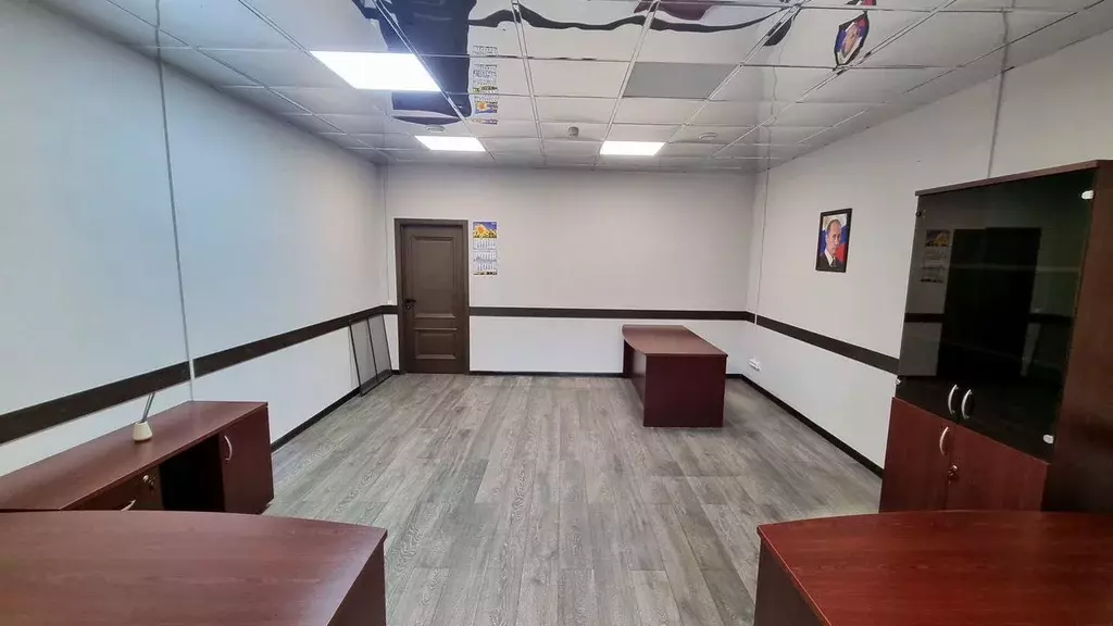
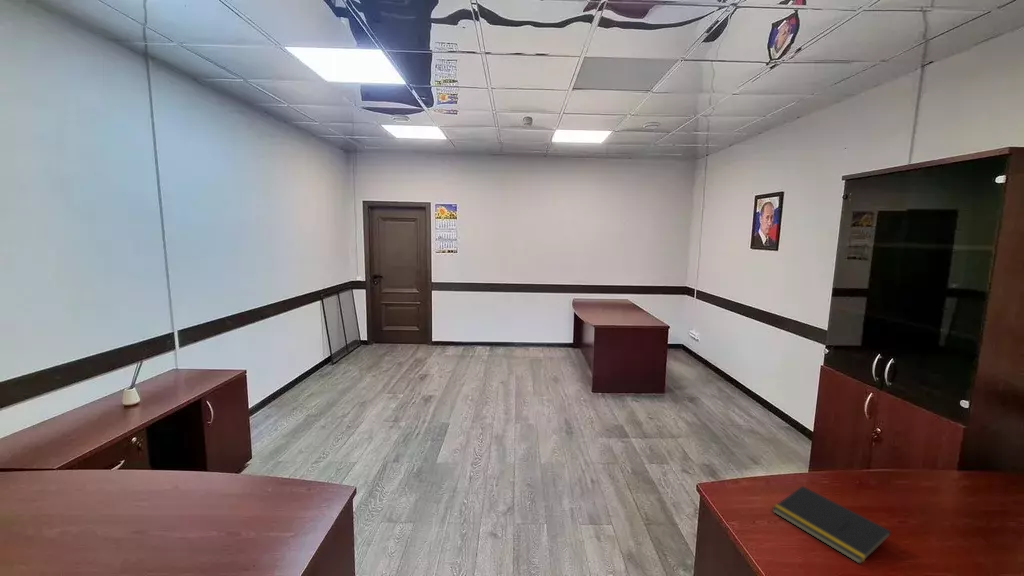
+ notepad [772,485,892,565]
